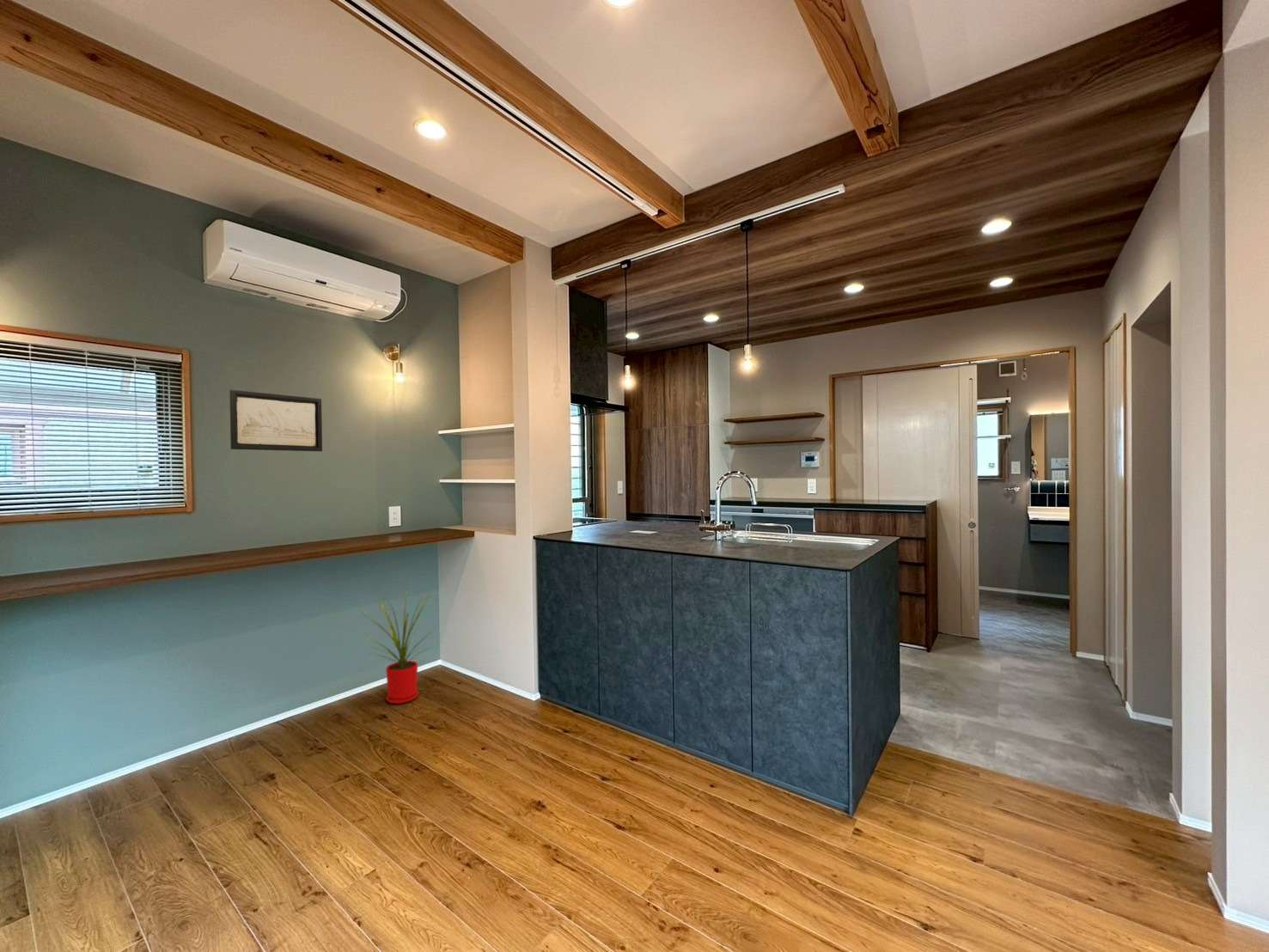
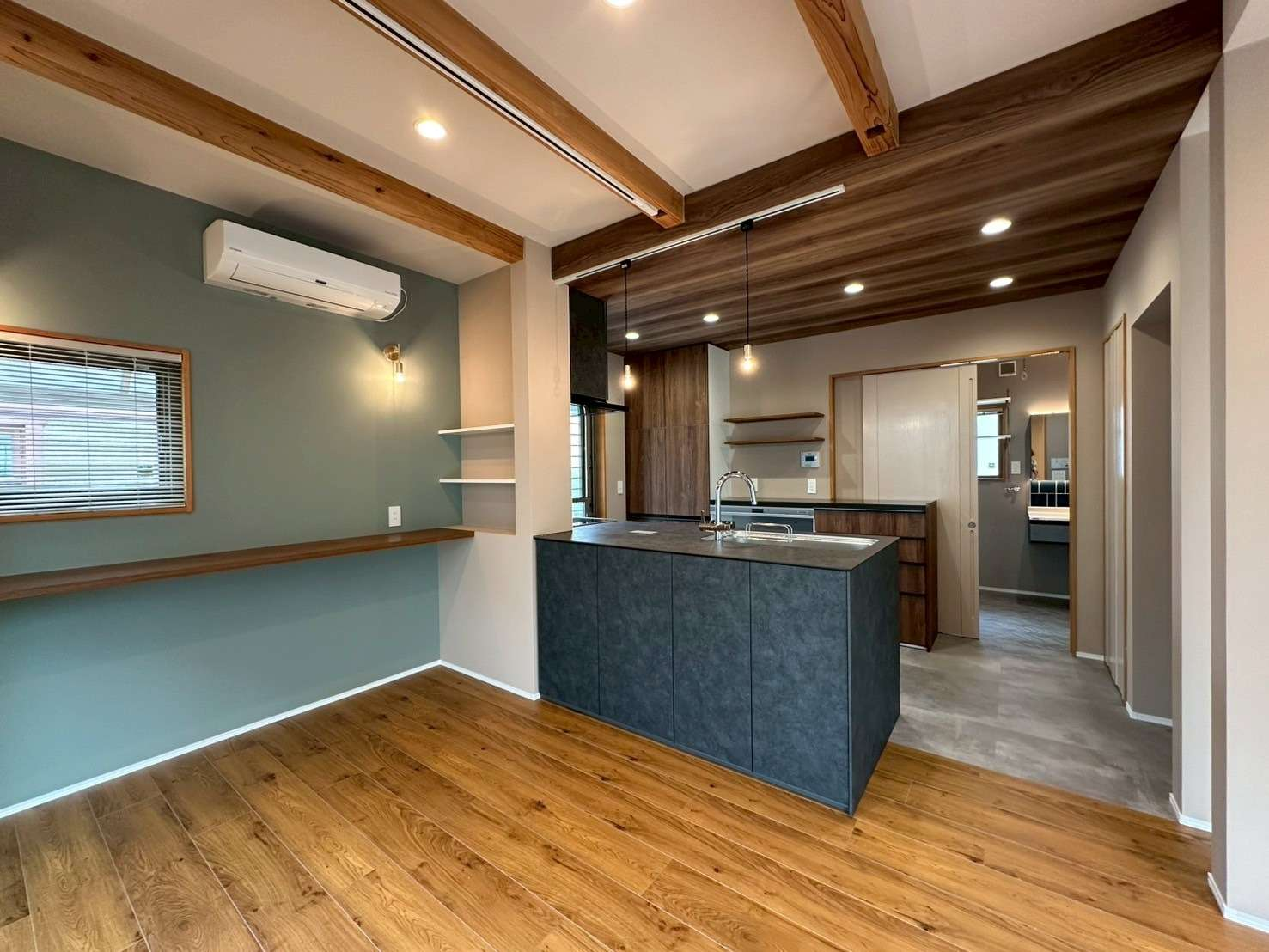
- wall art [229,389,323,452]
- house plant [358,586,448,705]
